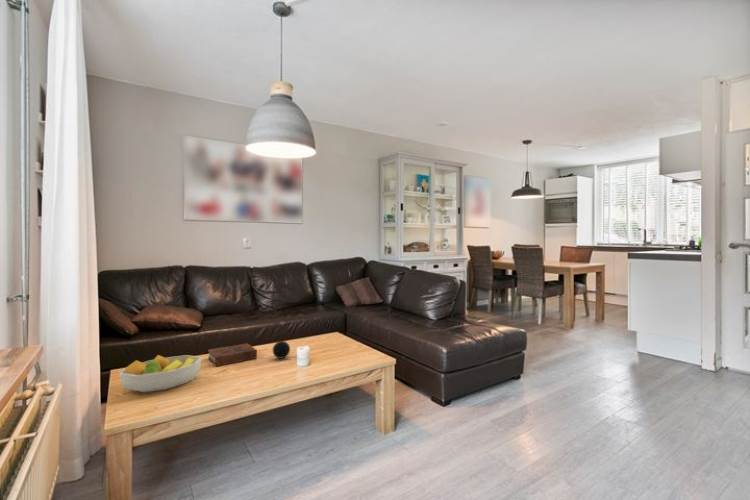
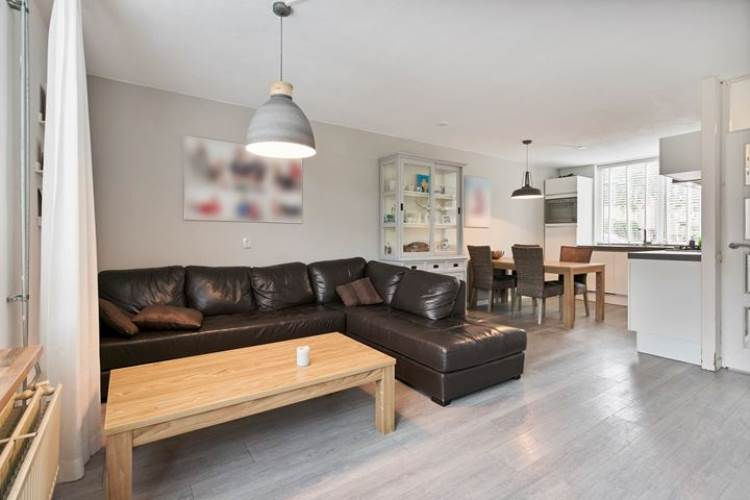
- fruit bowl [118,354,203,393]
- book [207,342,258,367]
- decorative ball [272,340,291,360]
